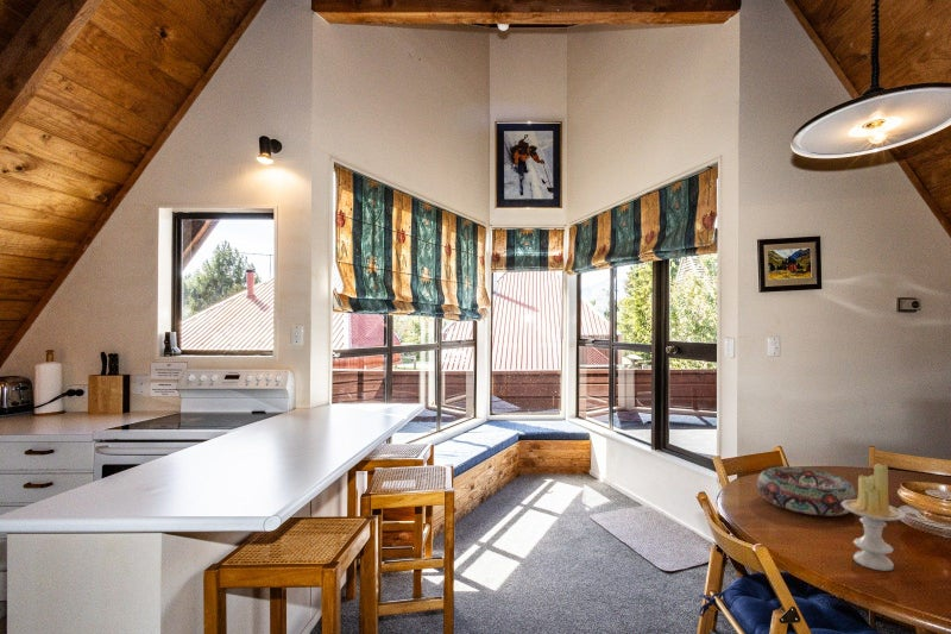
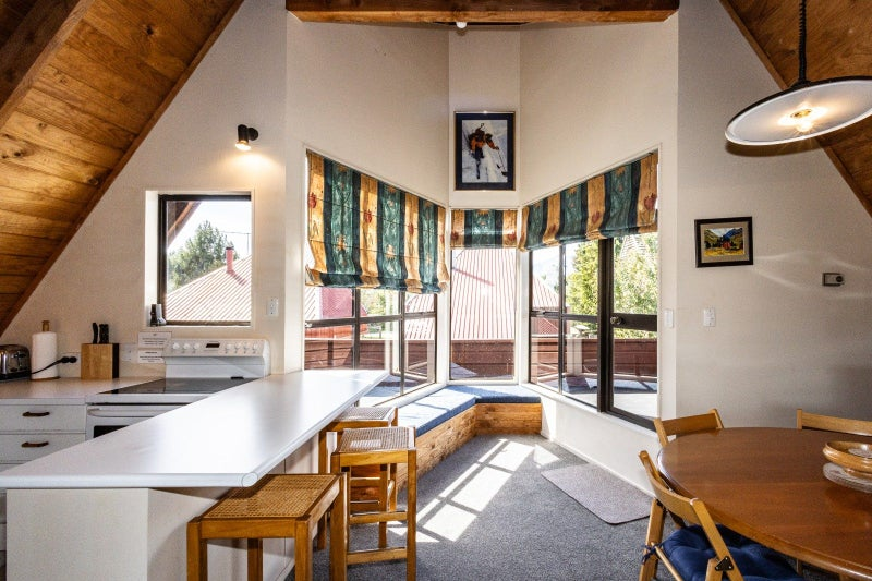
- decorative bowl [756,466,858,517]
- candle [842,463,907,572]
